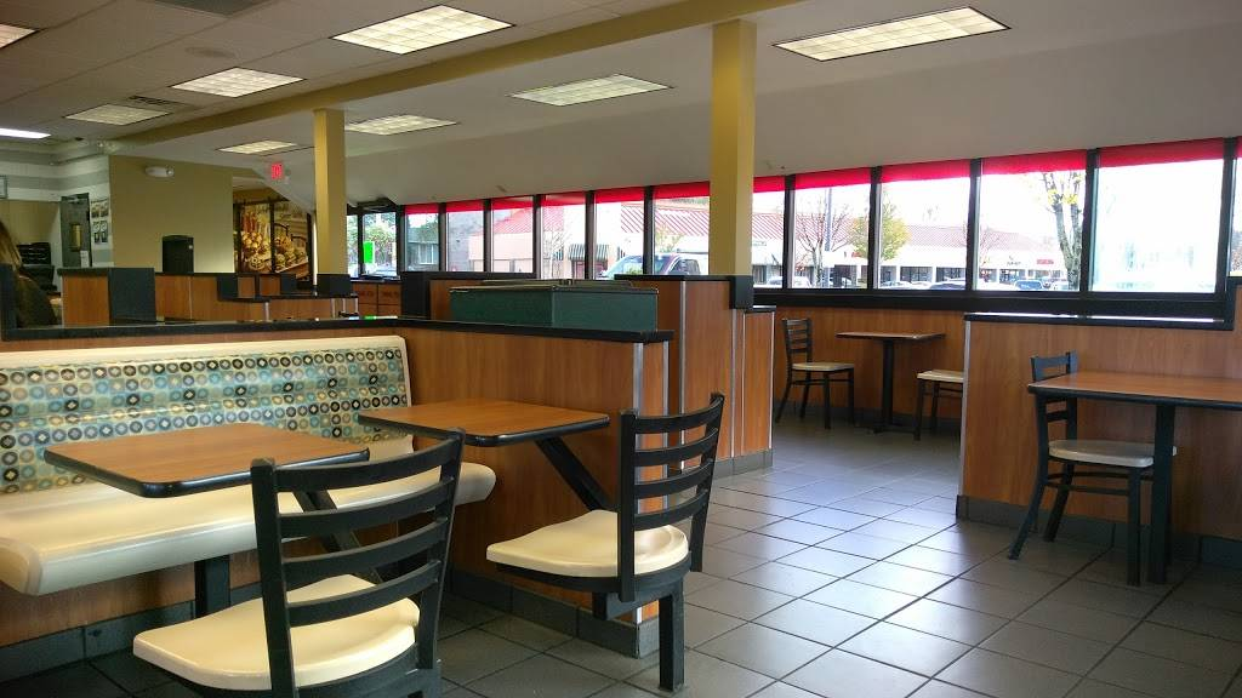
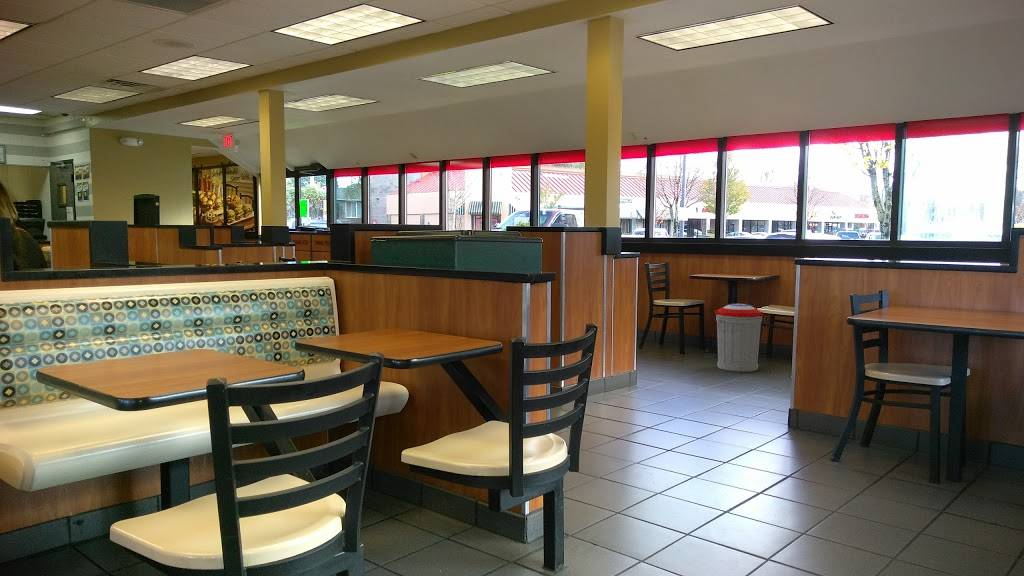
+ trash can [714,303,765,373]
